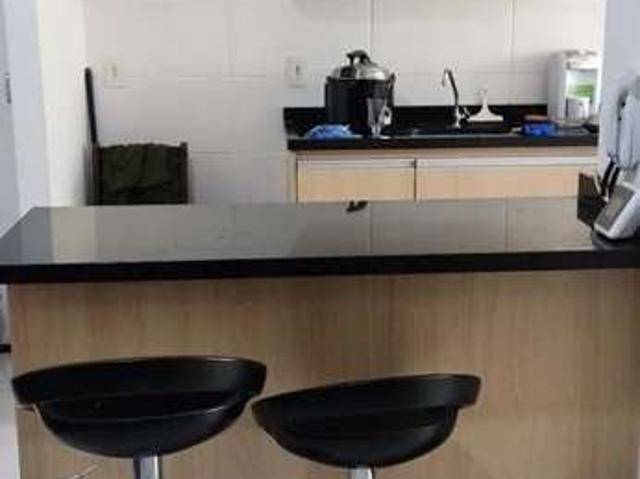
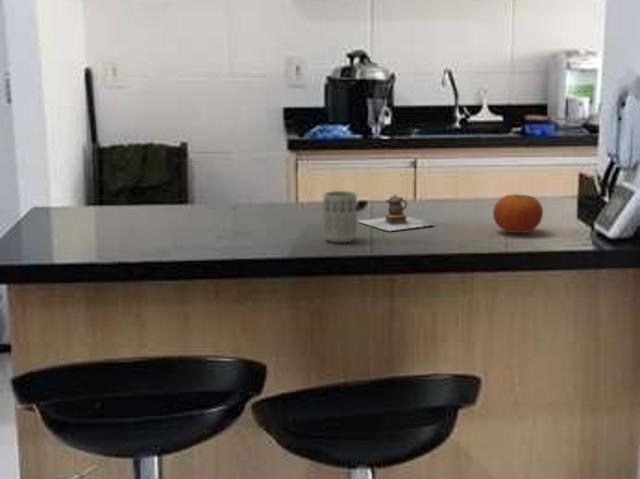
+ fruit [492,193,544,234]
+ cup [323,190,358,243]
+ teapot [357,193,435,232]
